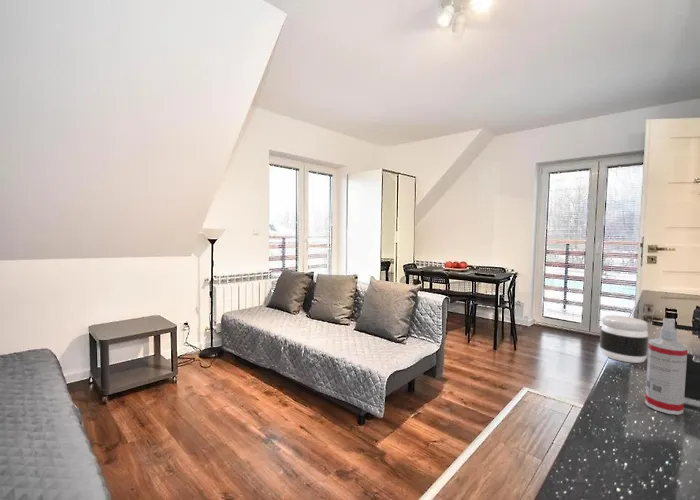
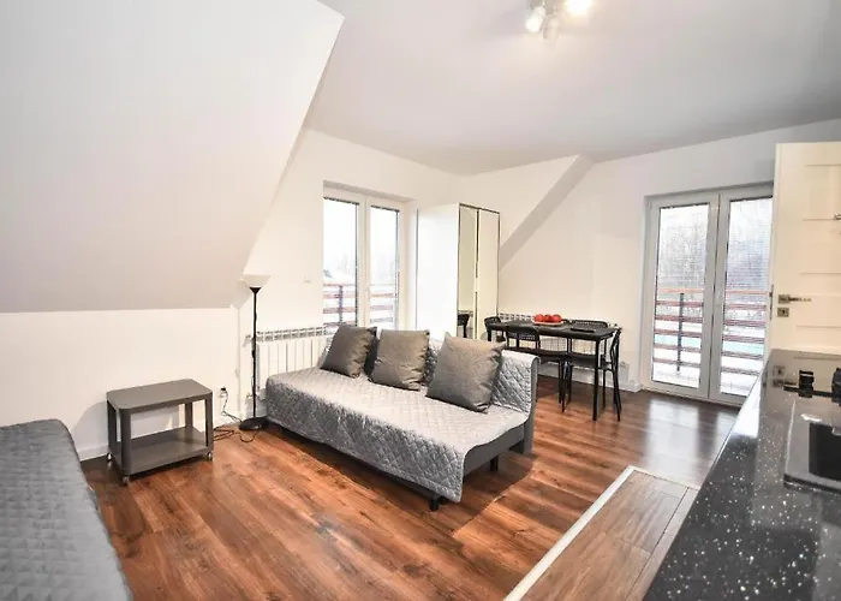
- jar [599,314,649,364]
- spray bottle [644,317,689,416]
